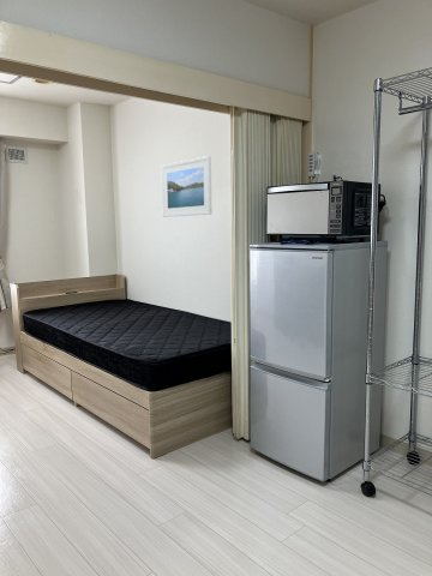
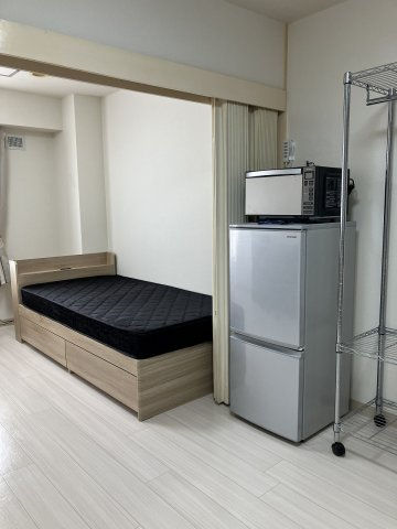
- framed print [161,155,212,218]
